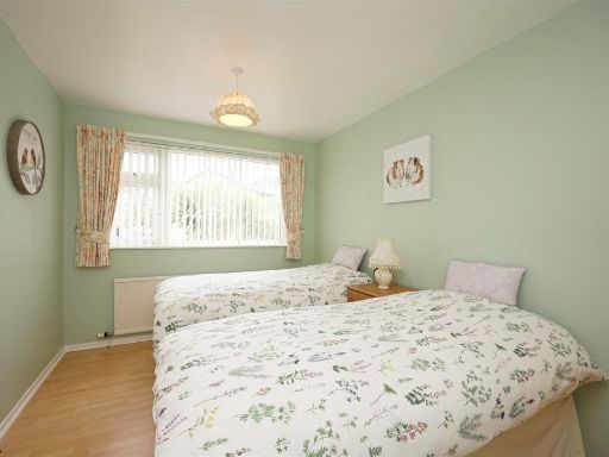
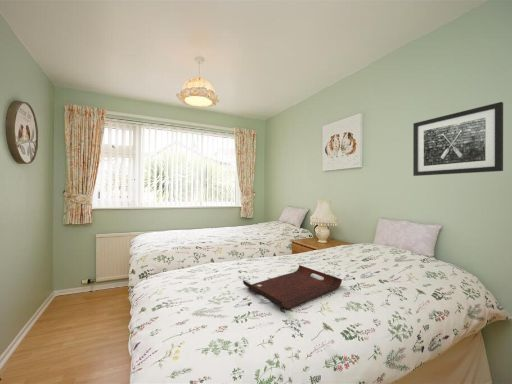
+ wall art [412,101,504,177]
+ serving tray [242,264,343,310]
